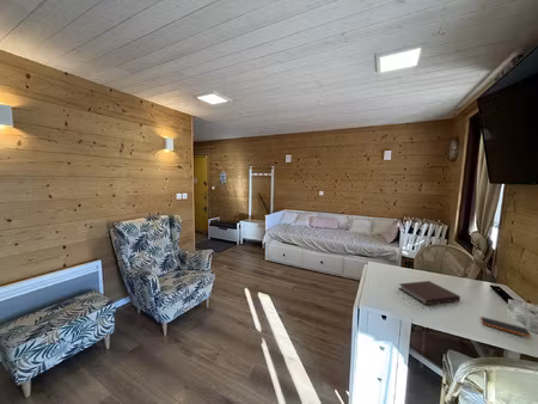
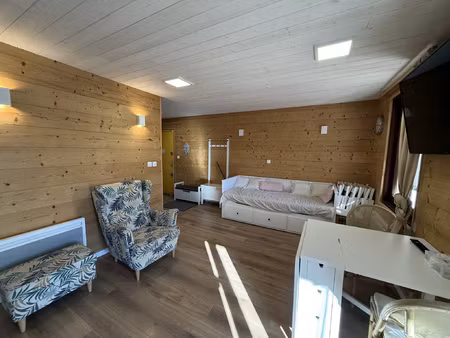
- notebook [398,280,461,306]
- smartphone [479,316,532,338]
